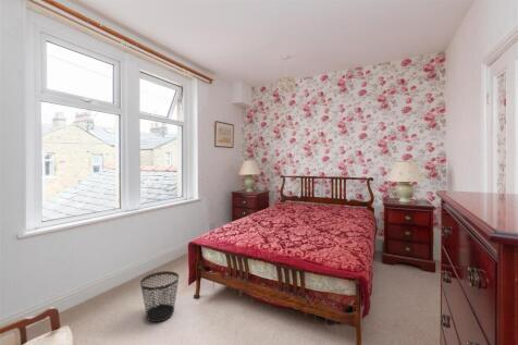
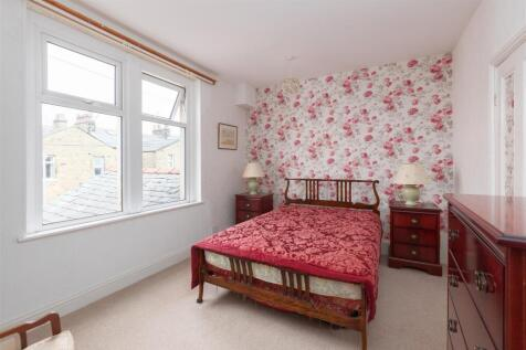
- wastebasket [139,270,180,323]
